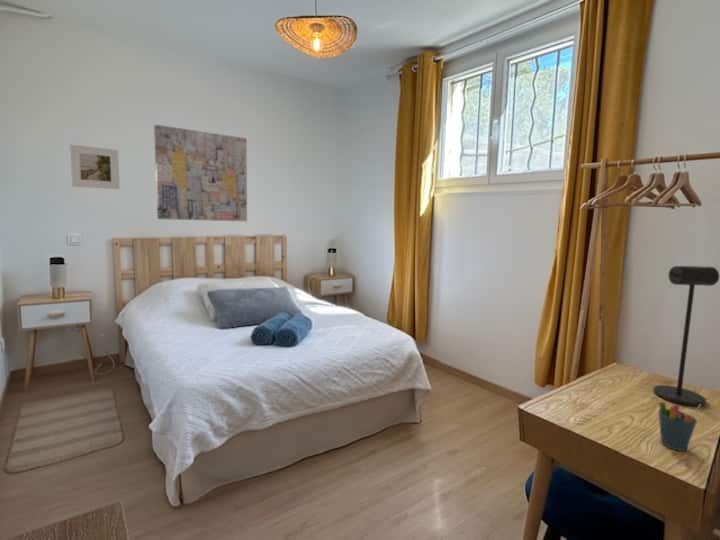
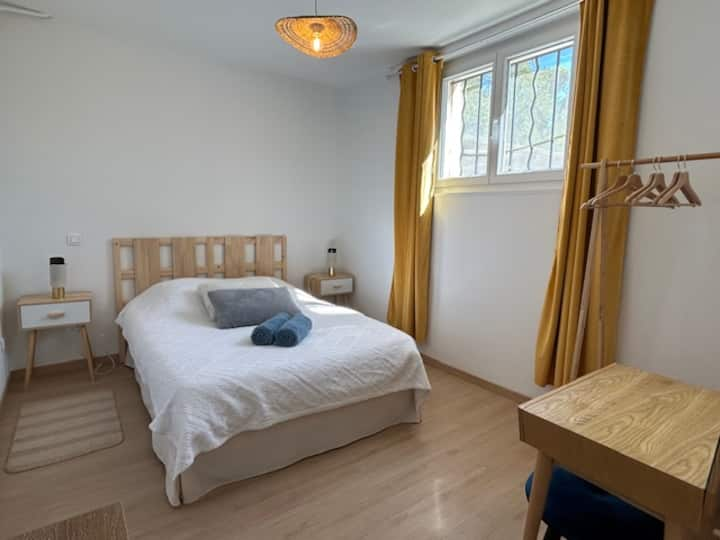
- wall art [153,124,248,222]
- desk lamp [652,265,720,407]
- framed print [69,144,121,190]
- pen holder [658,401,701,452]
